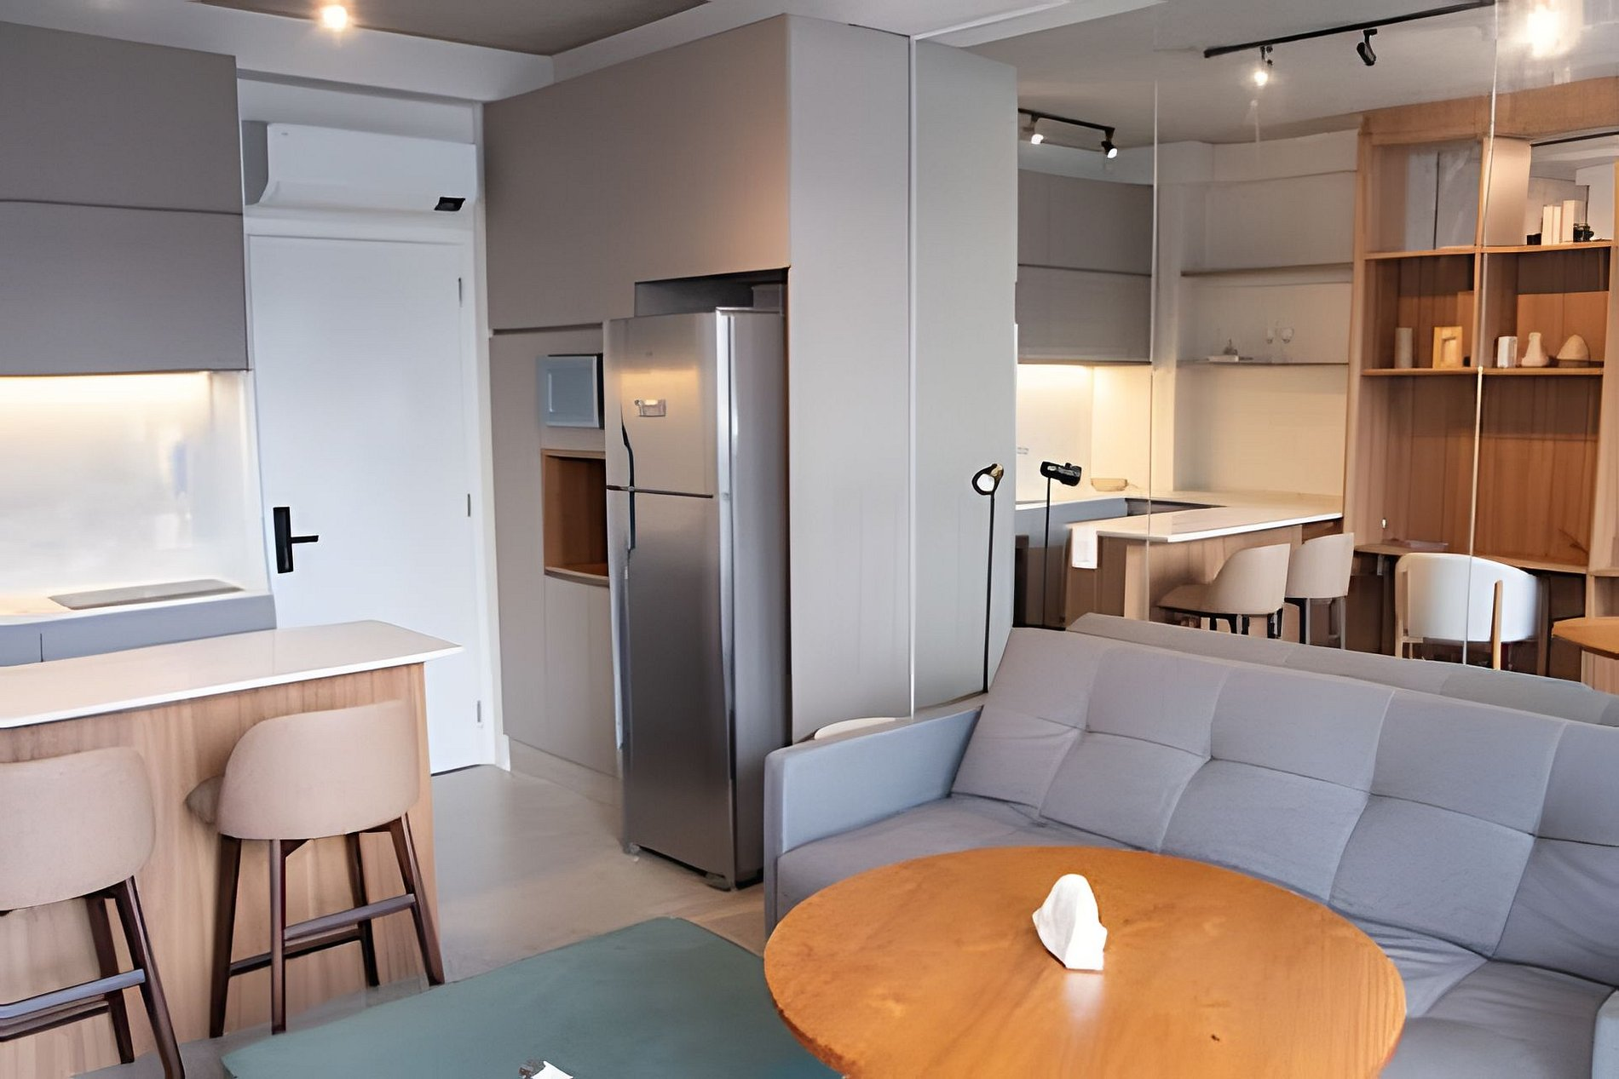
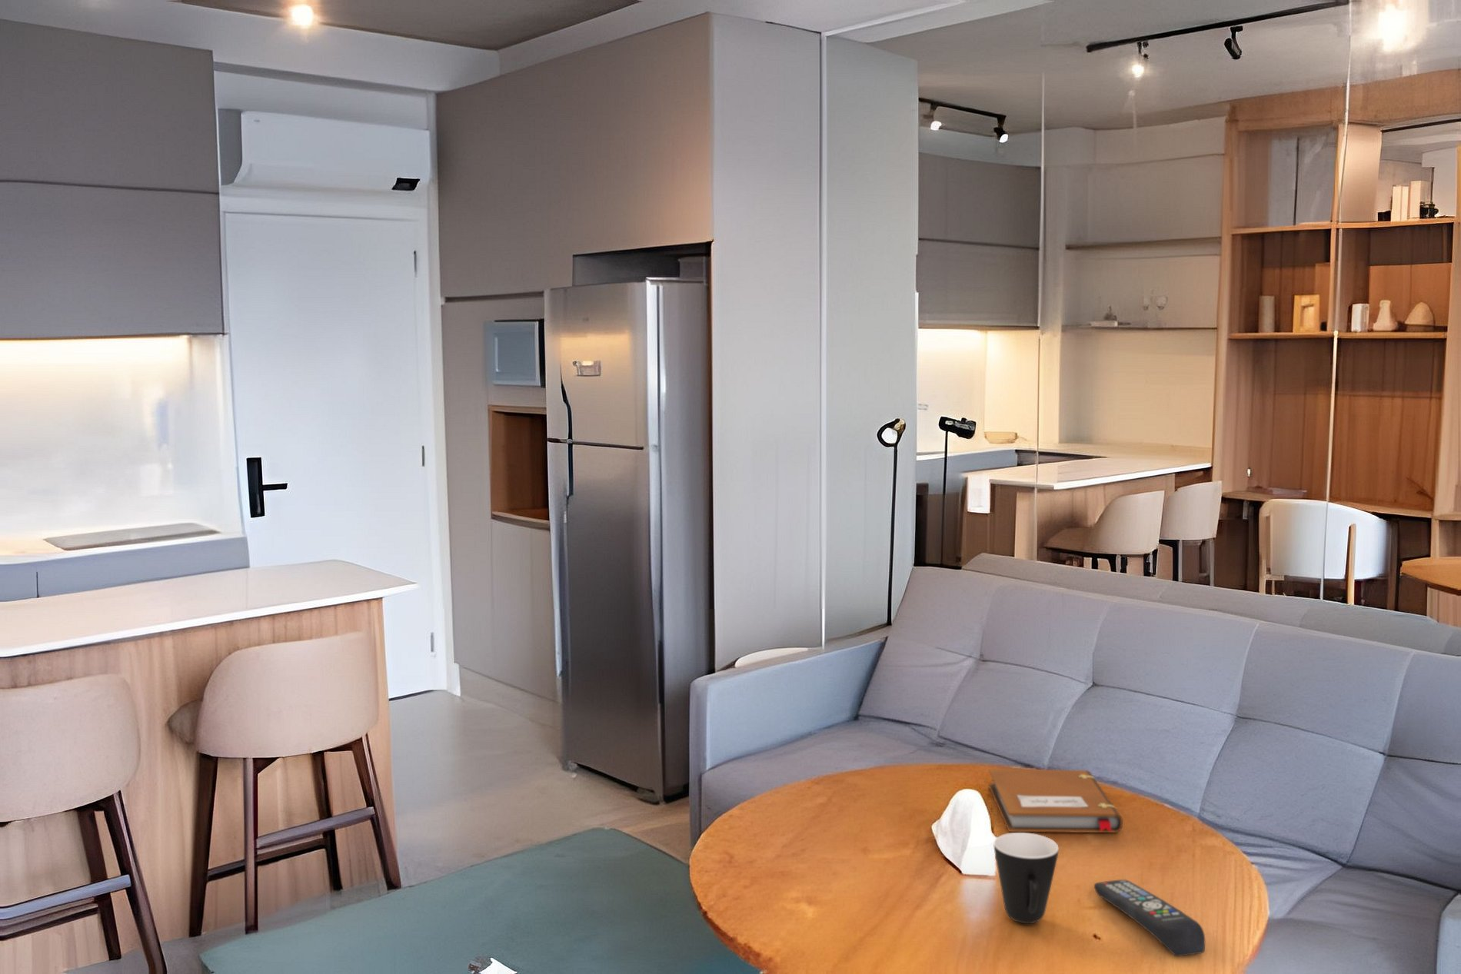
+ notebook [988,767,1123,834]
+ remote control [1094,878,1206,957]
+ mug [994,832,1060,924]
